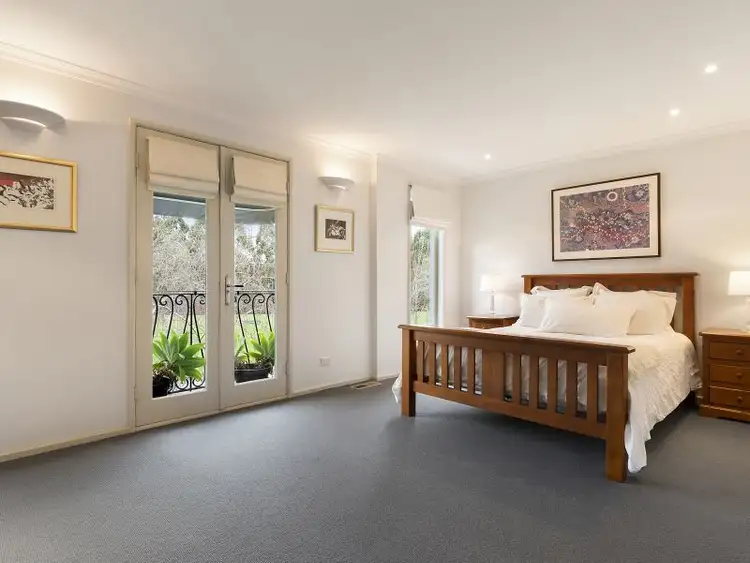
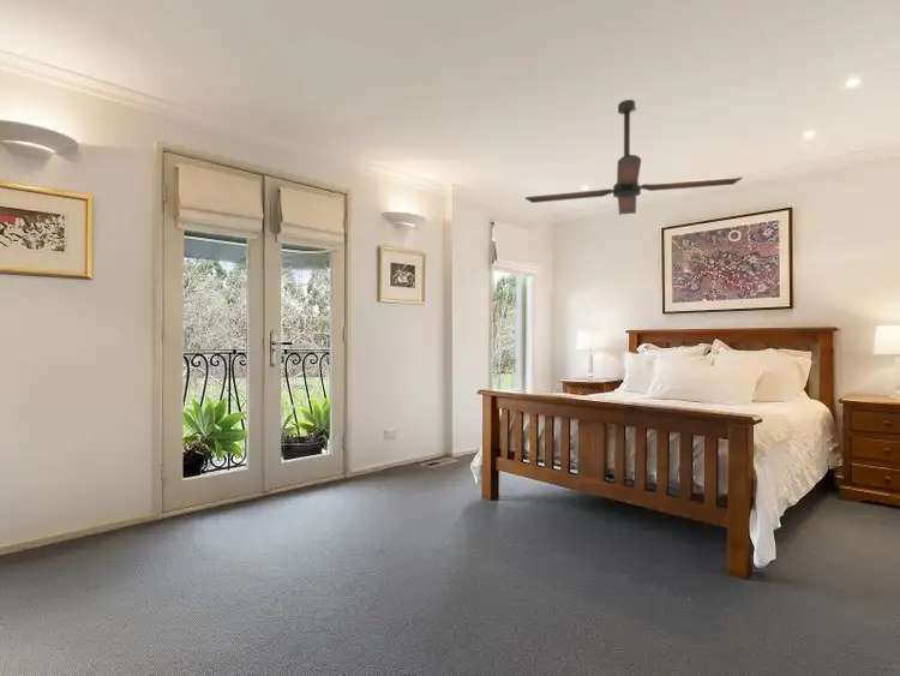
+ ceiling fan [524,98,744,216]
